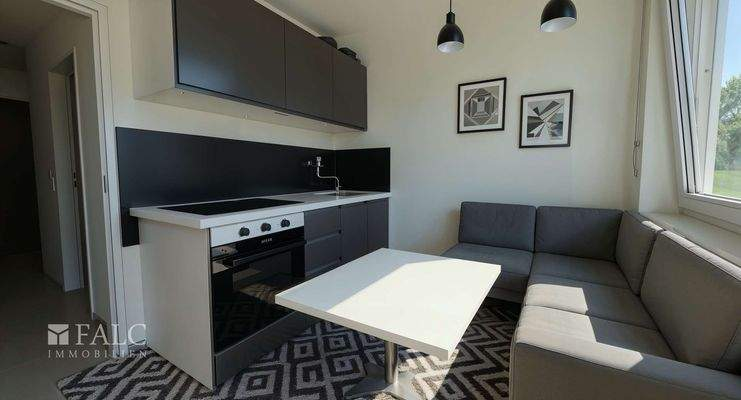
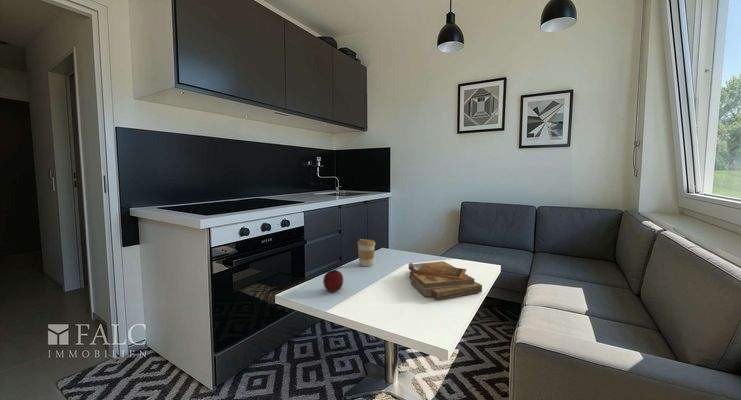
+ clipboard [407,260,483,301]
+ coffee cup [356,238,377,267]
+ fruit [322,265,346,293]
